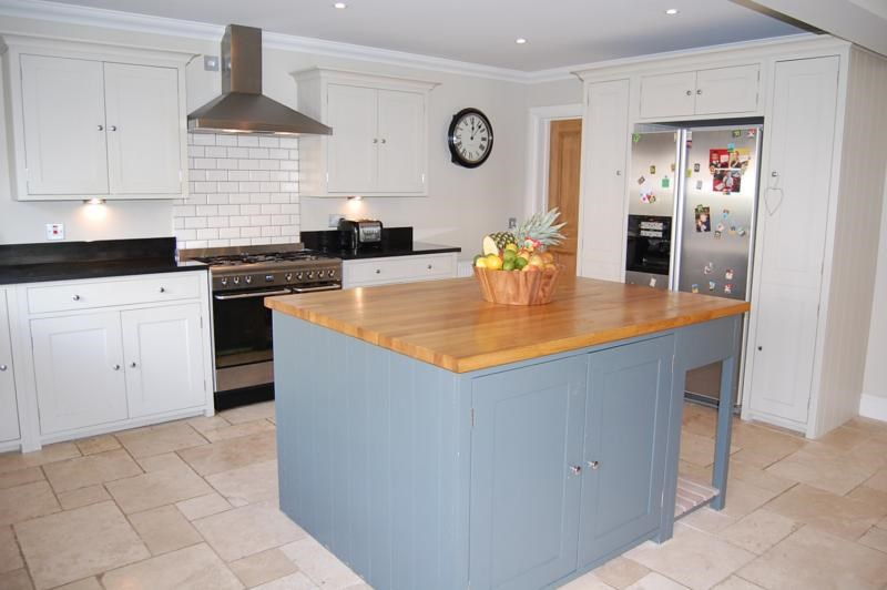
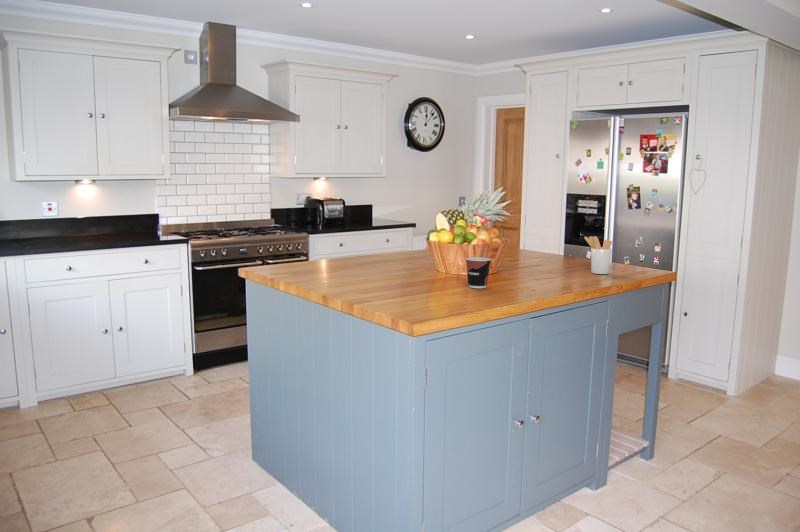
+ cup [465,256,492,289]
+ utensil holder [583,235,613,275]
